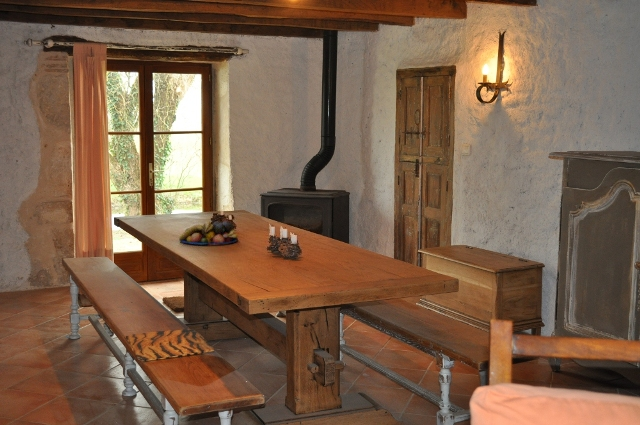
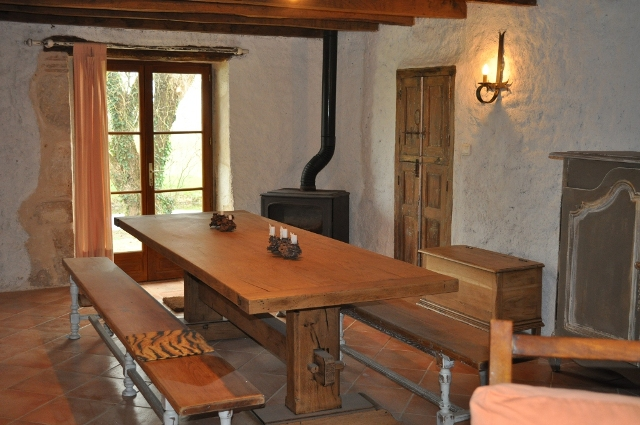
- fruit bowl [178,220,239,246]
